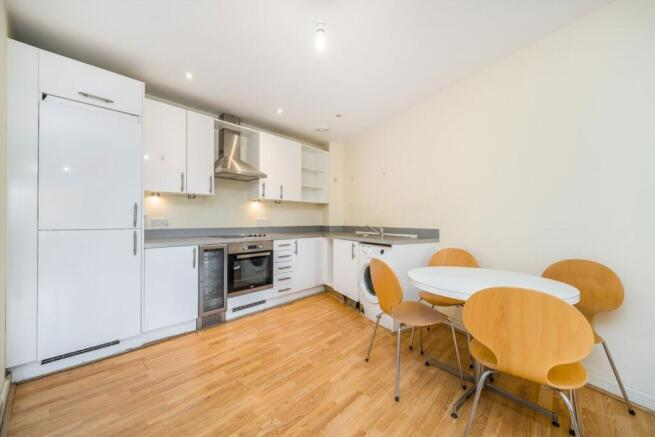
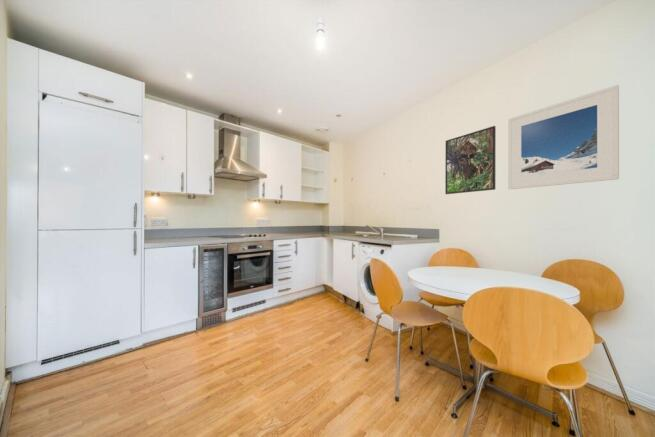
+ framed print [444,125,497,195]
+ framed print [507,84,620,190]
